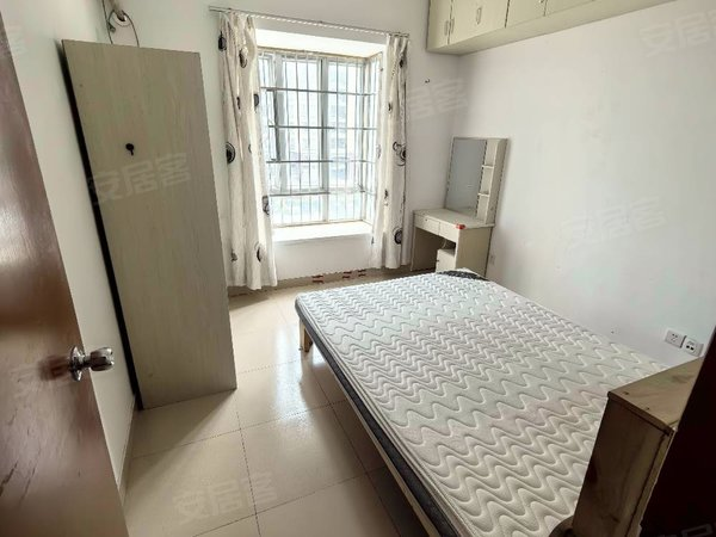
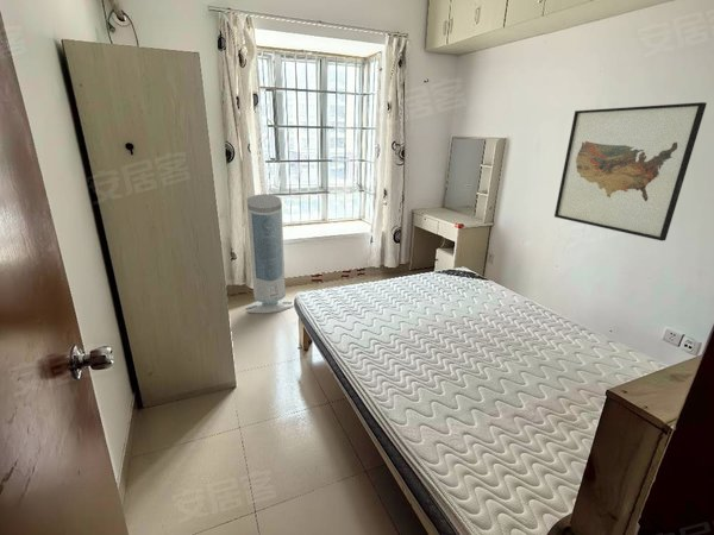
+ air purifier [245,193,295,314]
+ wall art [553,101,708,243]
